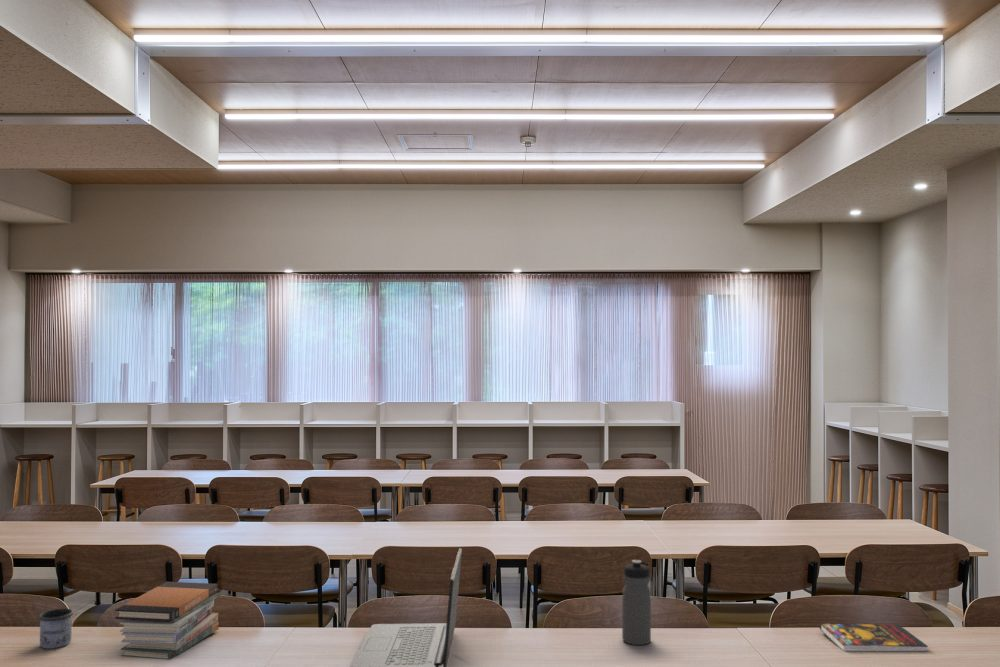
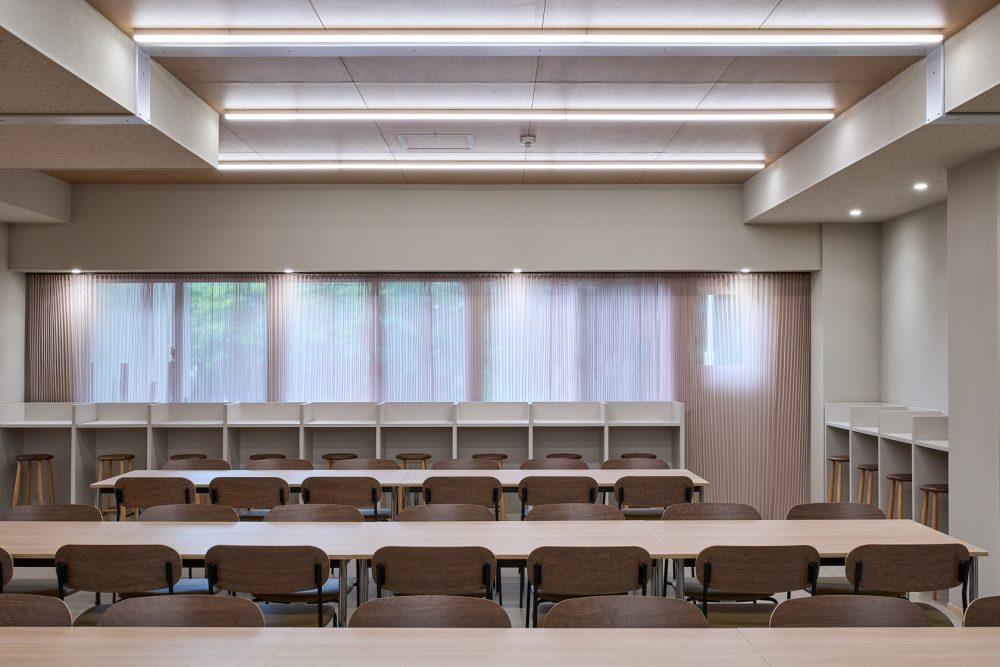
- book stack [114,581,221,661]
- water bottle [621,559,652,646]
- book [818,623,929,652]
- mug [37,607,74,650]
- laptop [350,547,463,667]
